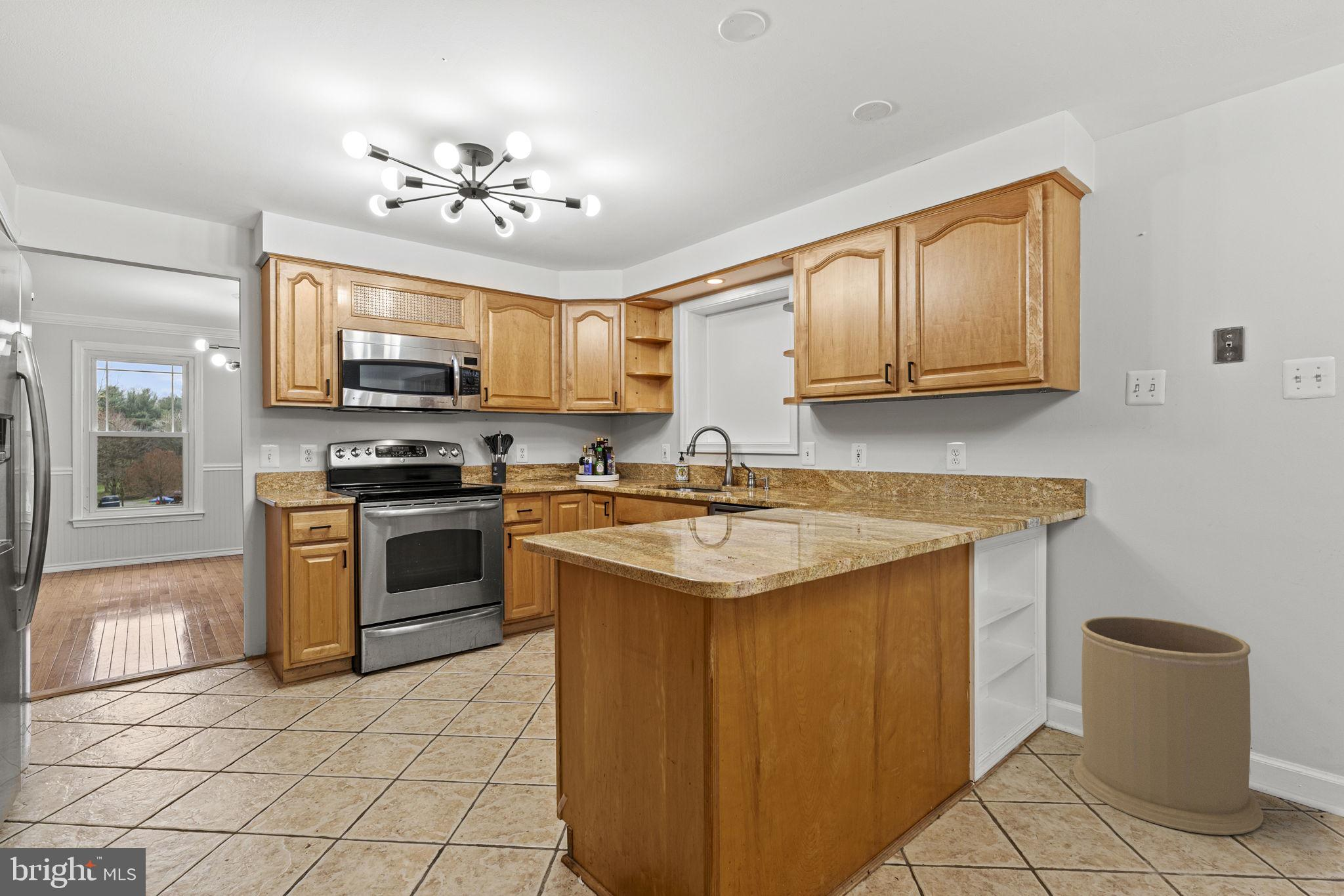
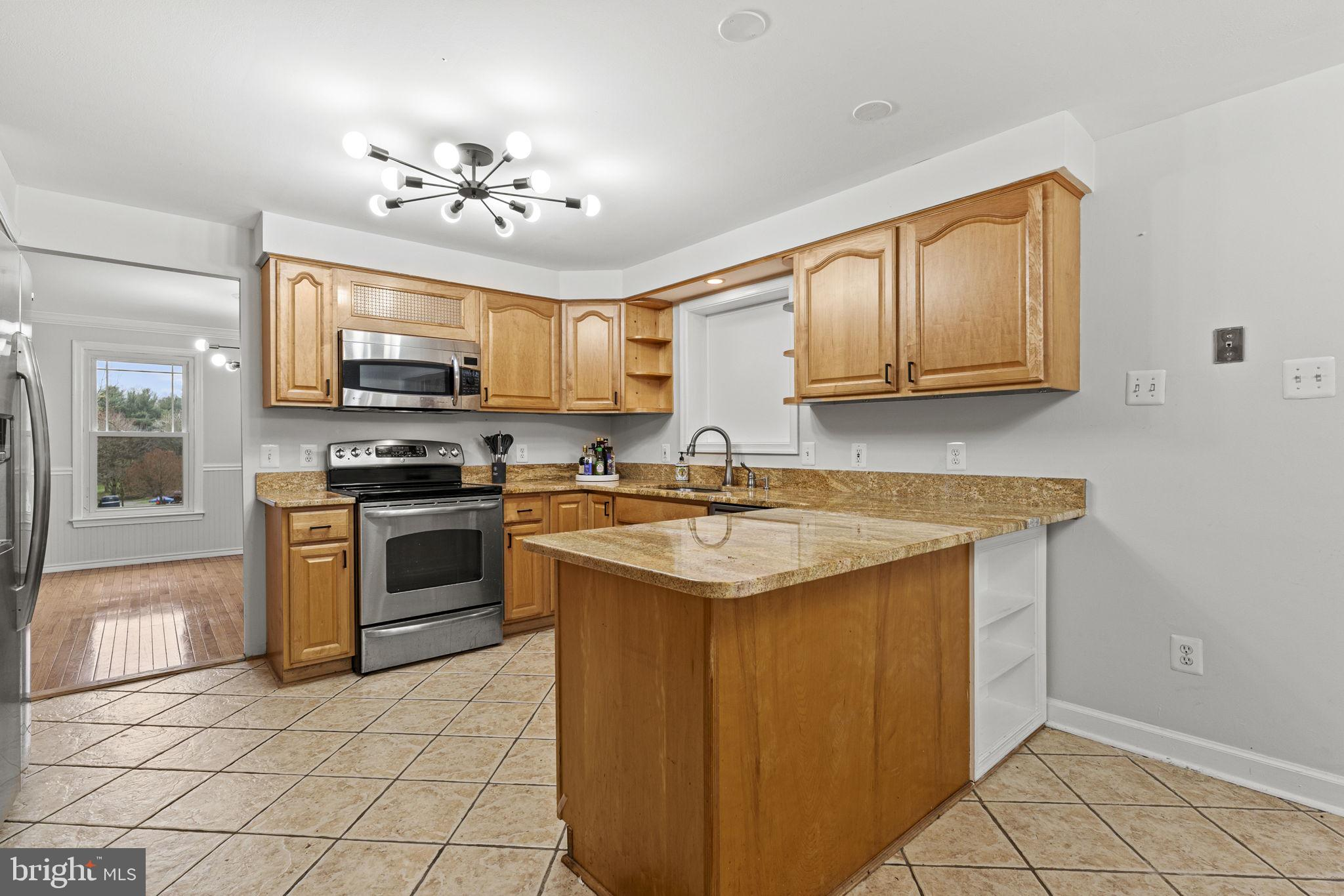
- trash can [1072,616,1264,836]
